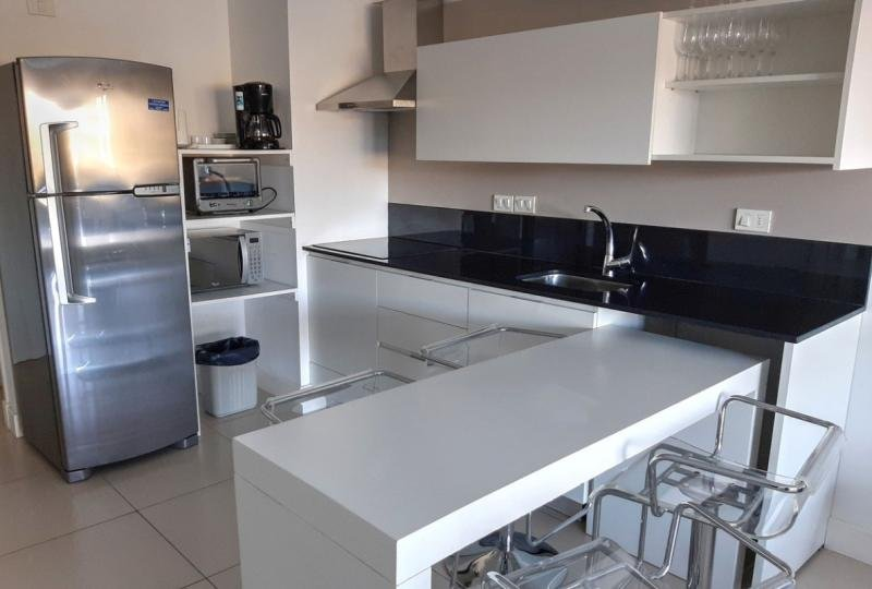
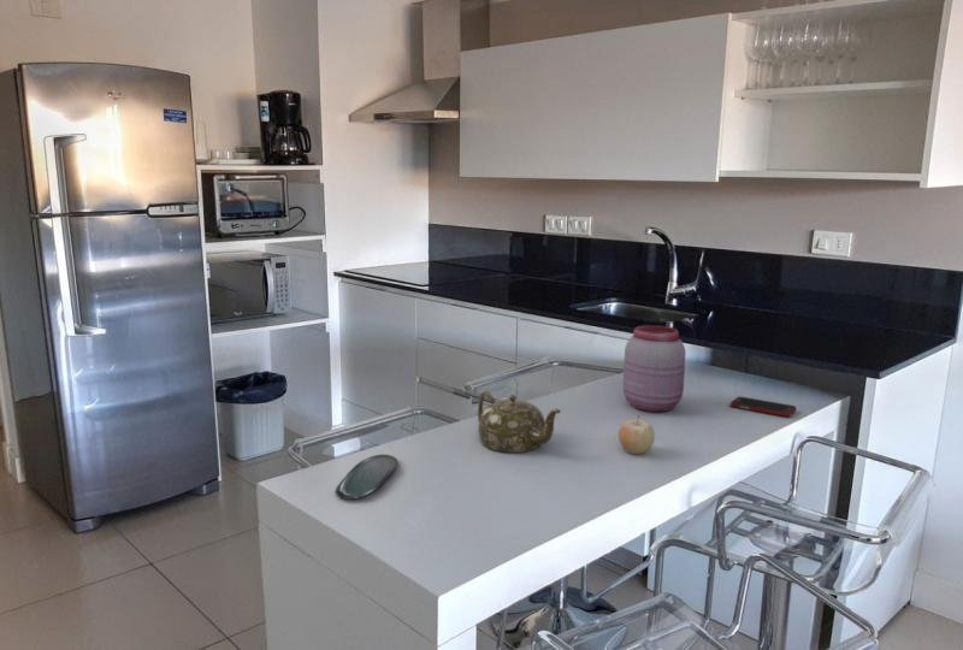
+ jar [622,324,687,413]
+ cell phone [729,396,797,418]
+ teapot [477,390,561,454]
+ fruit [618,414,656,455]
+ oval tray [333,453,398,500]
